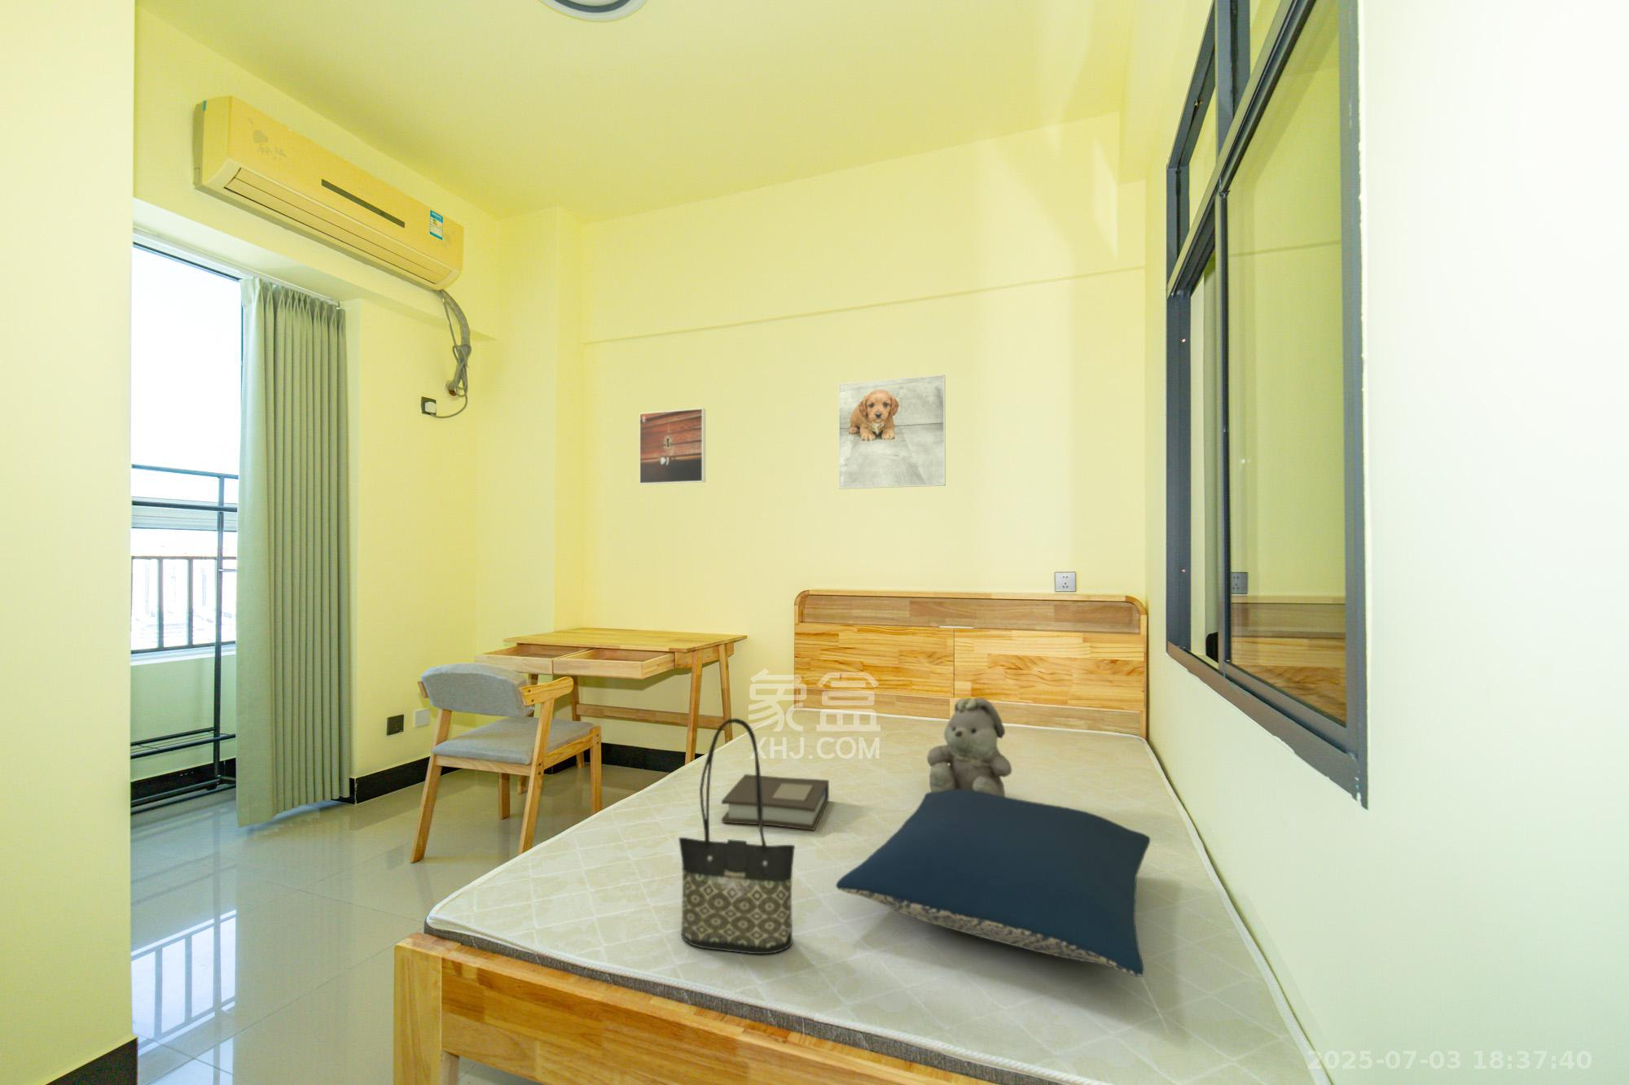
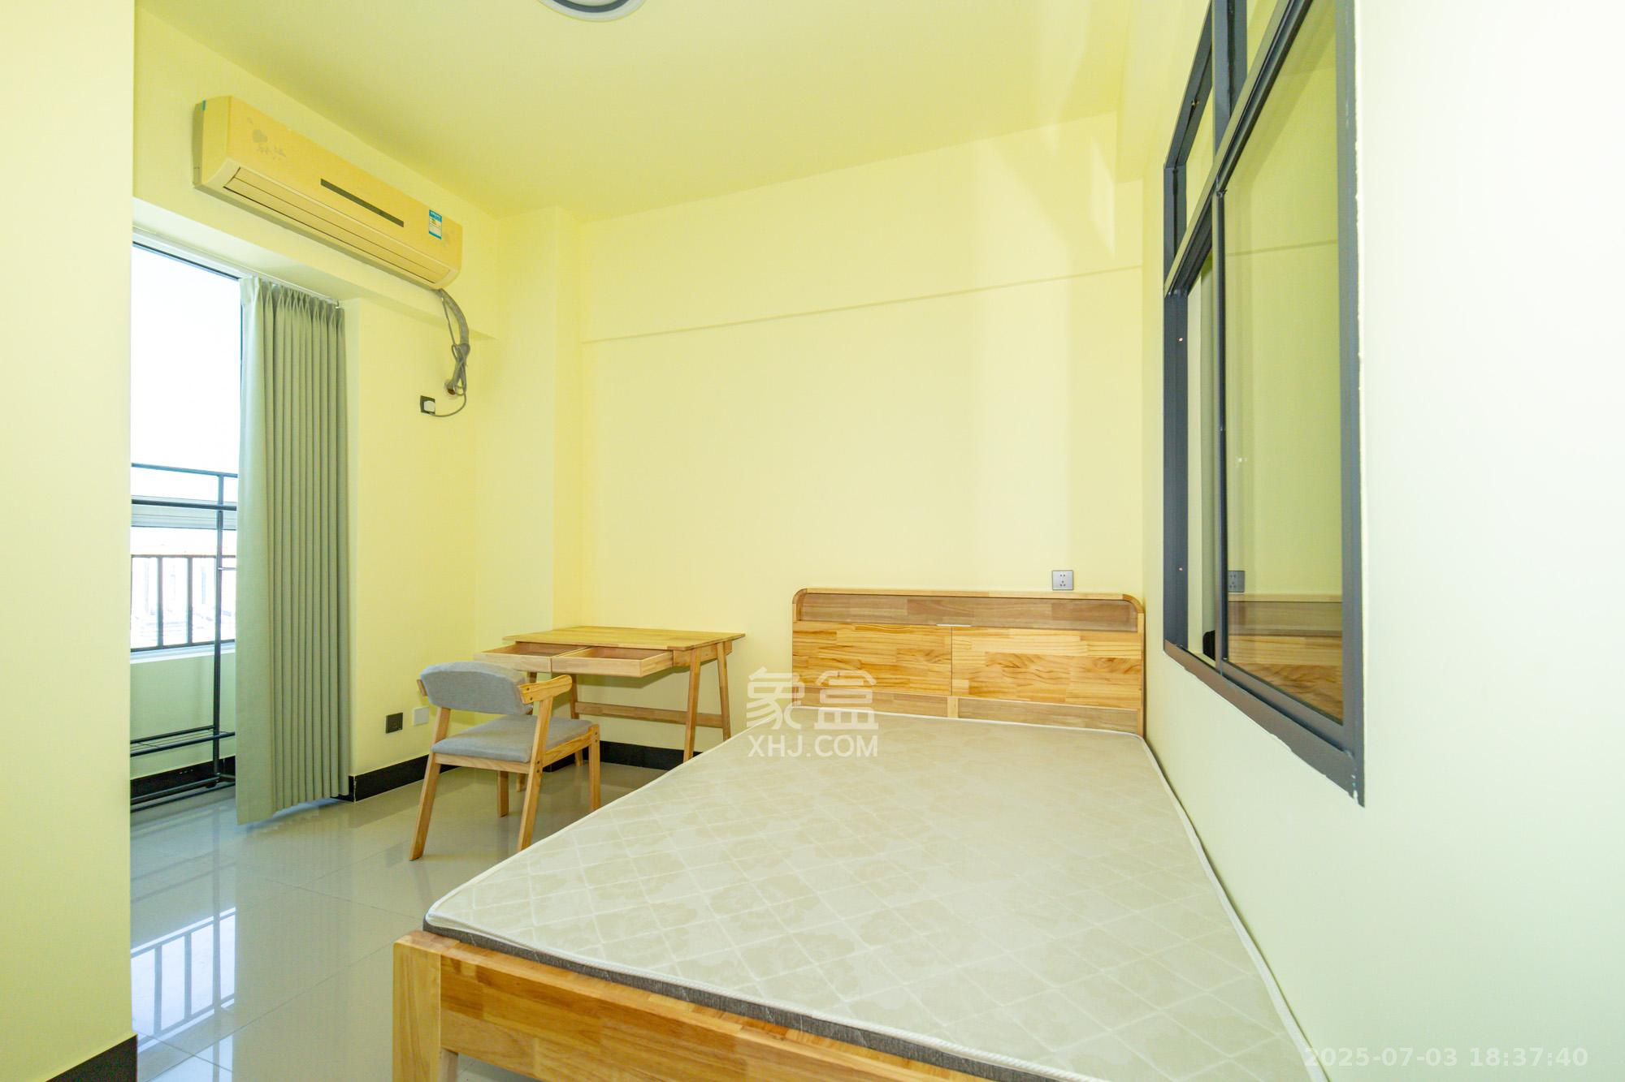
- tote bag [678,717,796,954]
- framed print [638,408,706,486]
- teddy bear [927,696,1013,797]
- pillow [834,790,1151,977]
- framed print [837,374,946,490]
- book [721,774,830,831]
